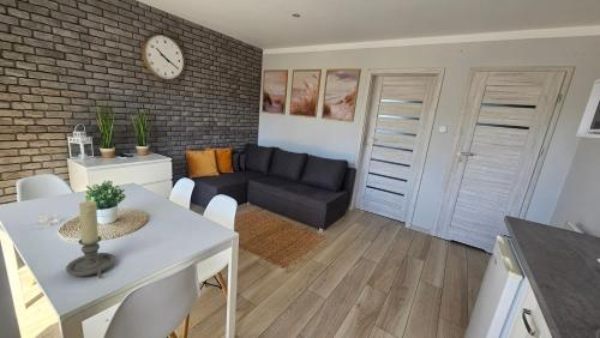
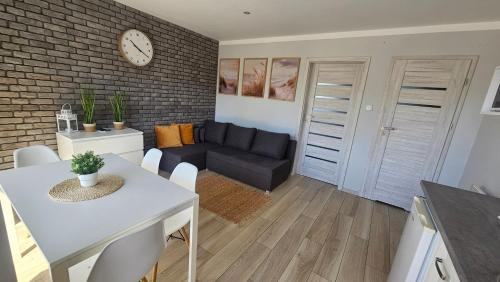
- salt and pepper shaker set [37,209,61,230]
- candle holder [65,200,116,279]
